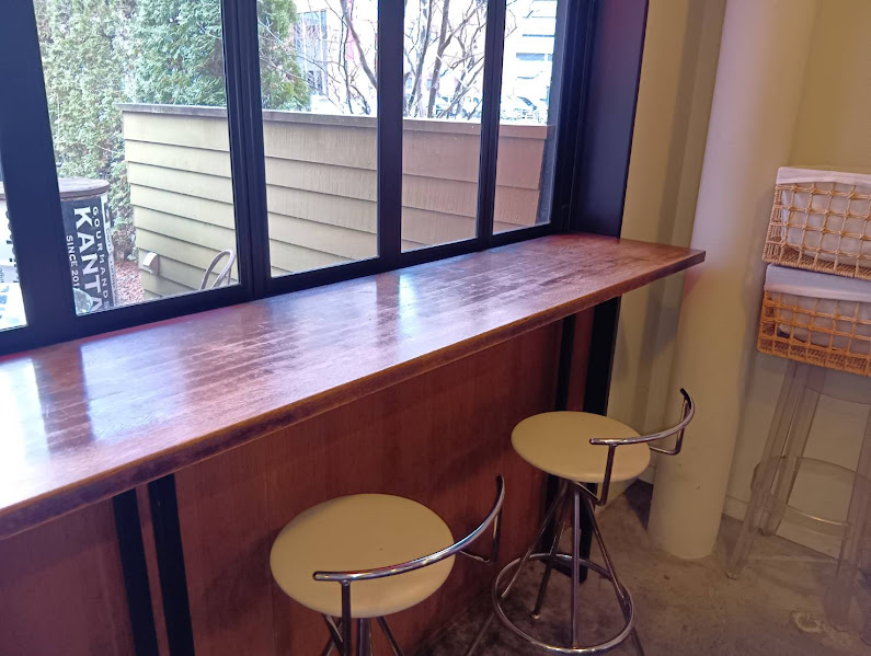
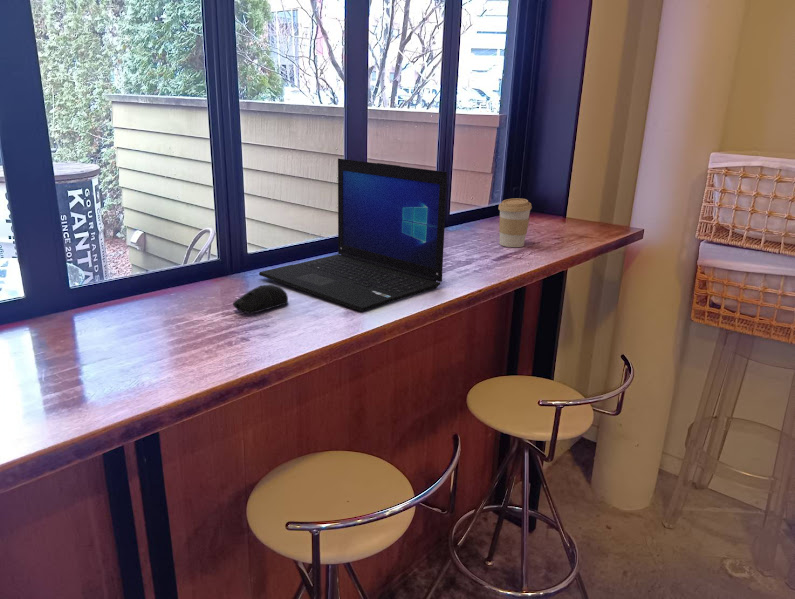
+ laptop [258,158,448,312]
+ coffee cup [497,197,533,248]
+ computer mouse [232,284,289,314]
